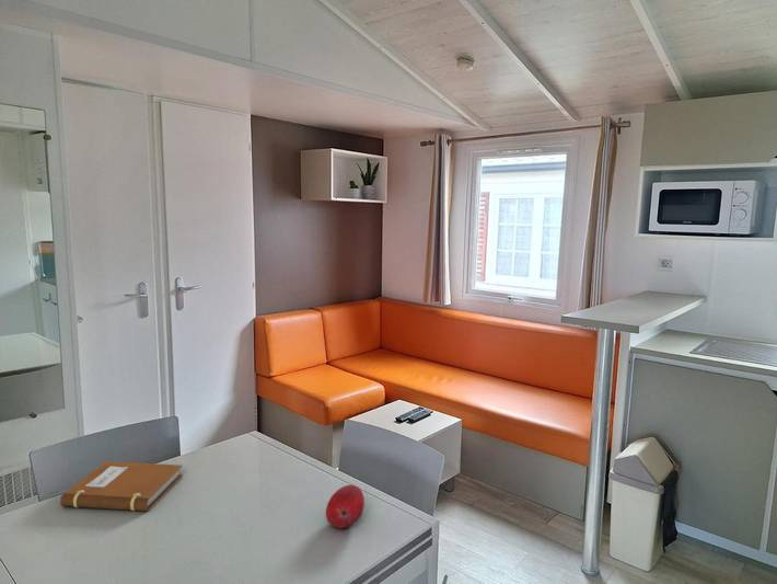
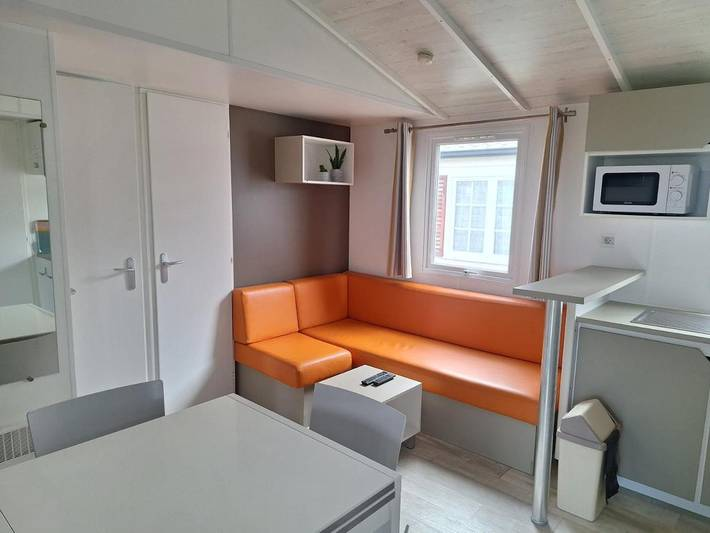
- notebook [59,460,184,512]
- fruit [325,484,366,529]
